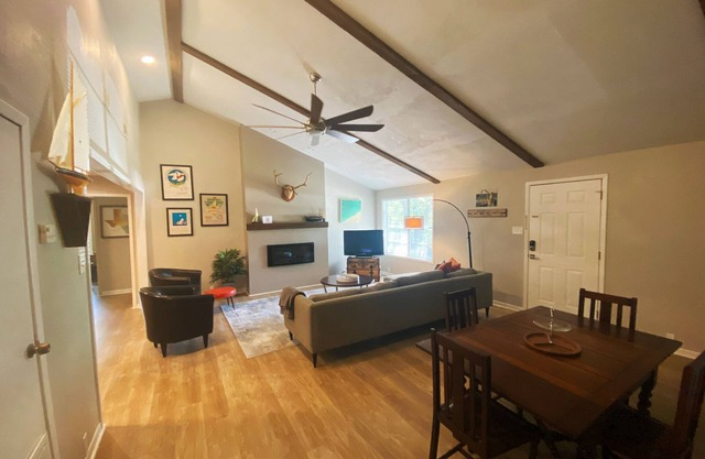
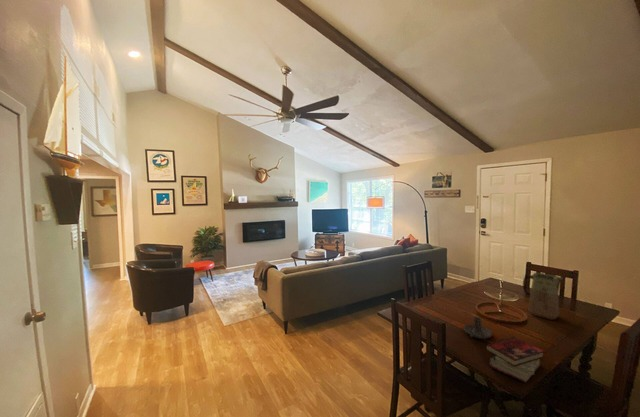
+ vase [522,272,564,321]
+ book [485,336,545,384]
+ candle holder [463,316,493,340]
